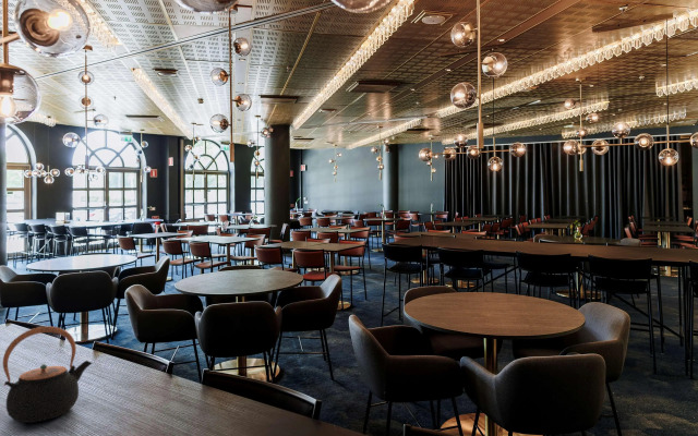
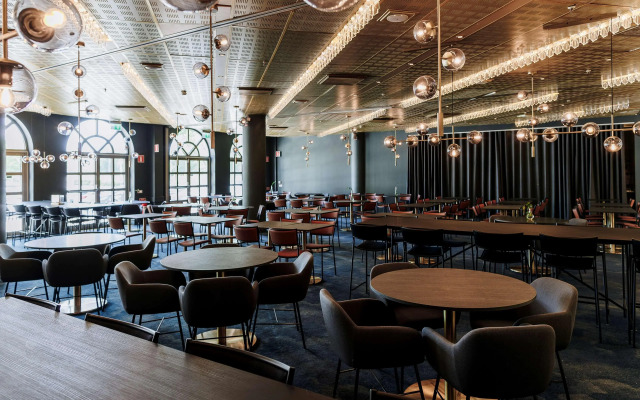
- teapot [2,325,93,424]
